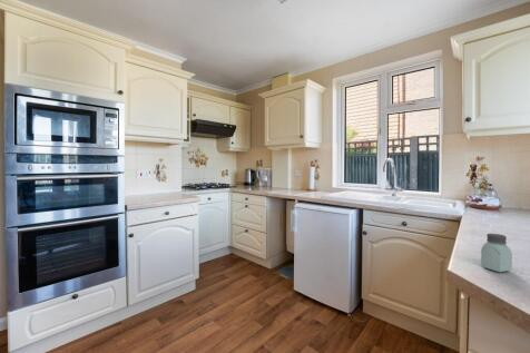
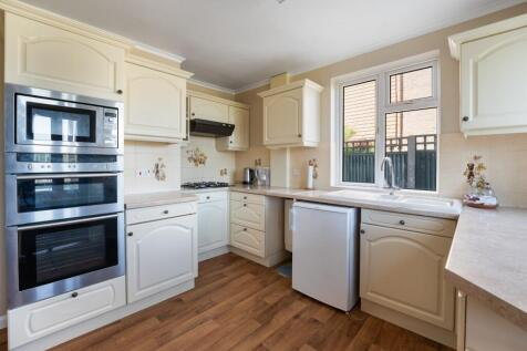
- saltshaker [480,233,513,273]
